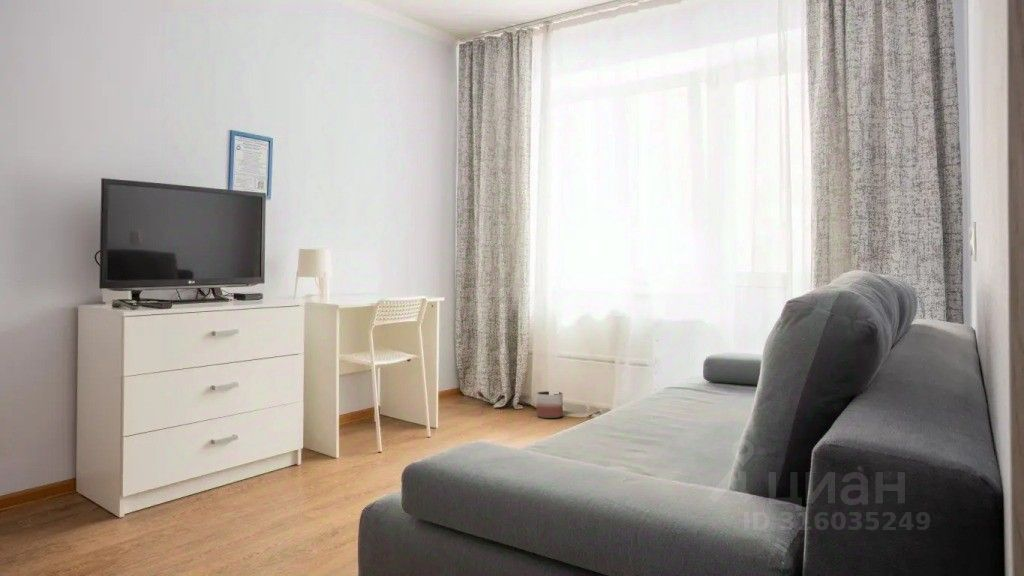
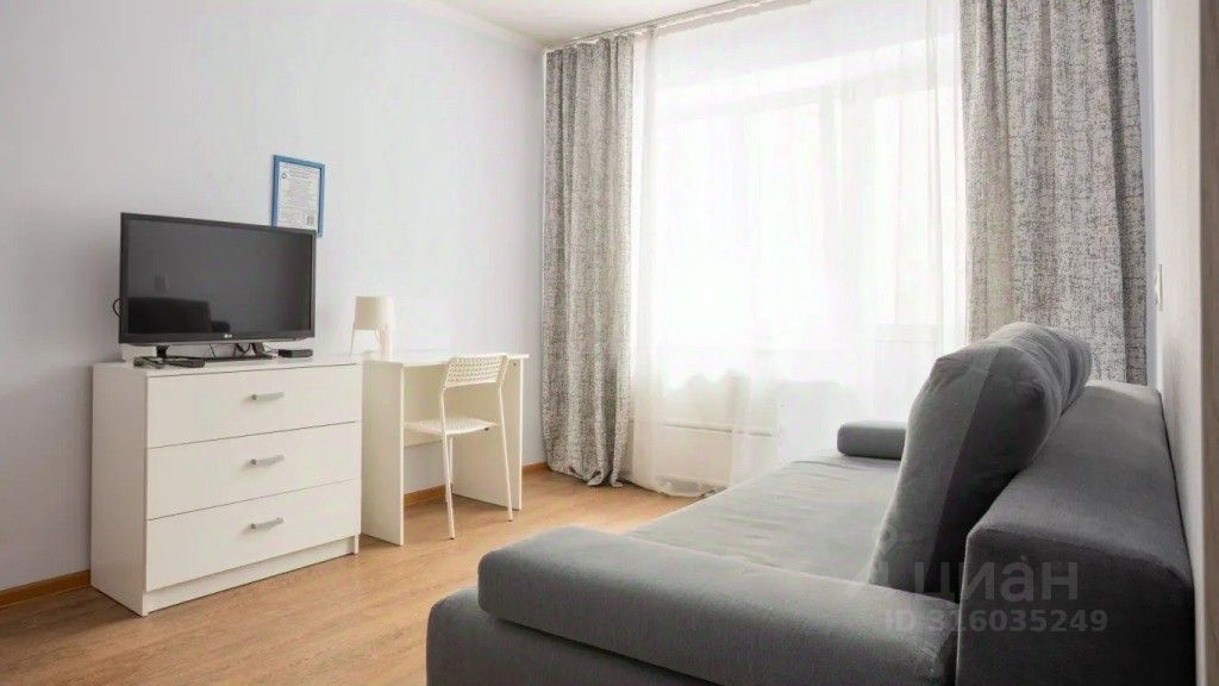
- planter [536,390,564,419]
